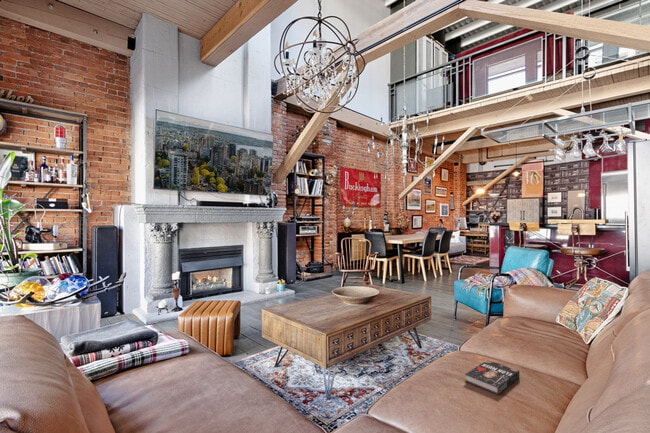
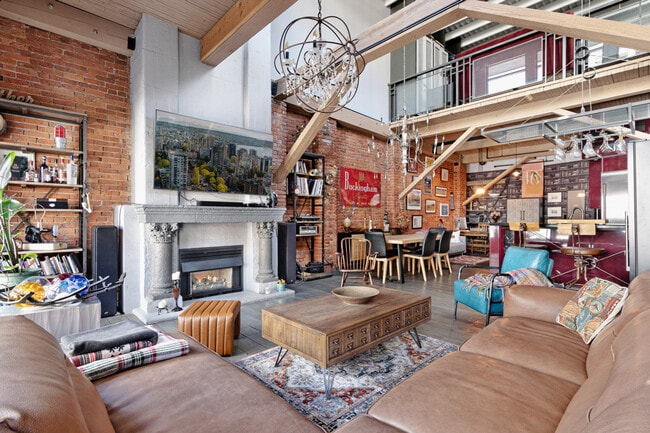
- book [464,359,520,396]
